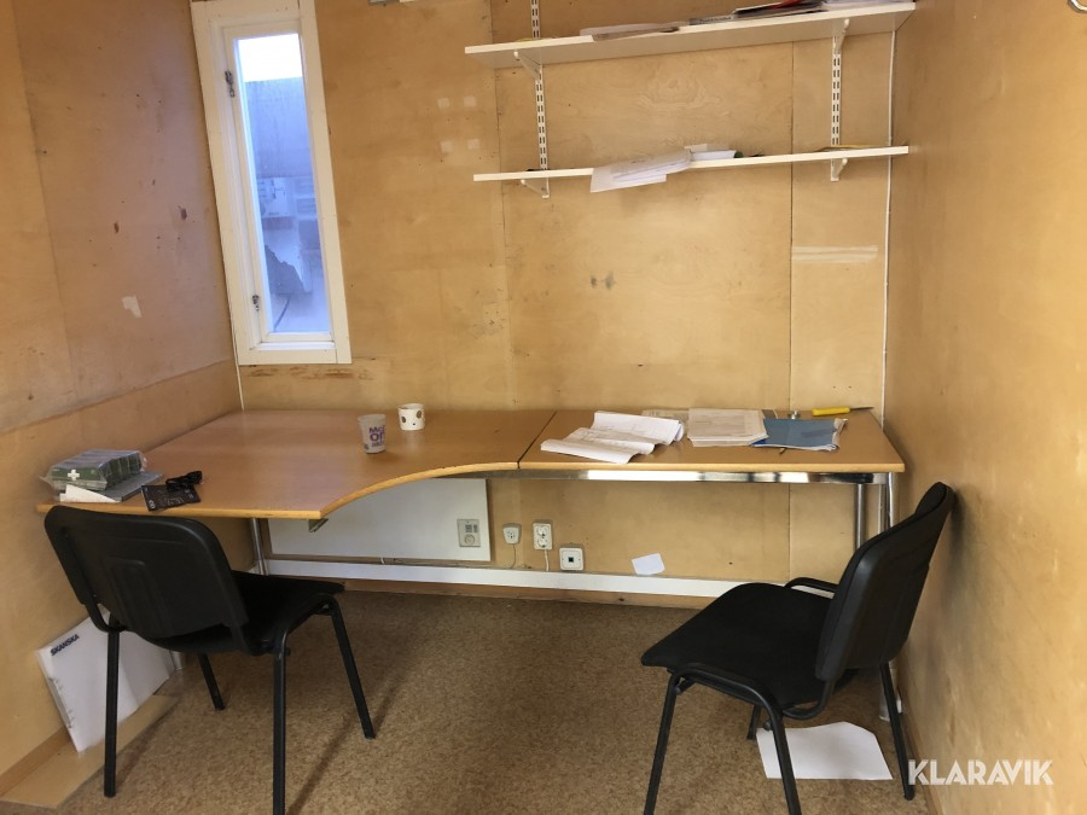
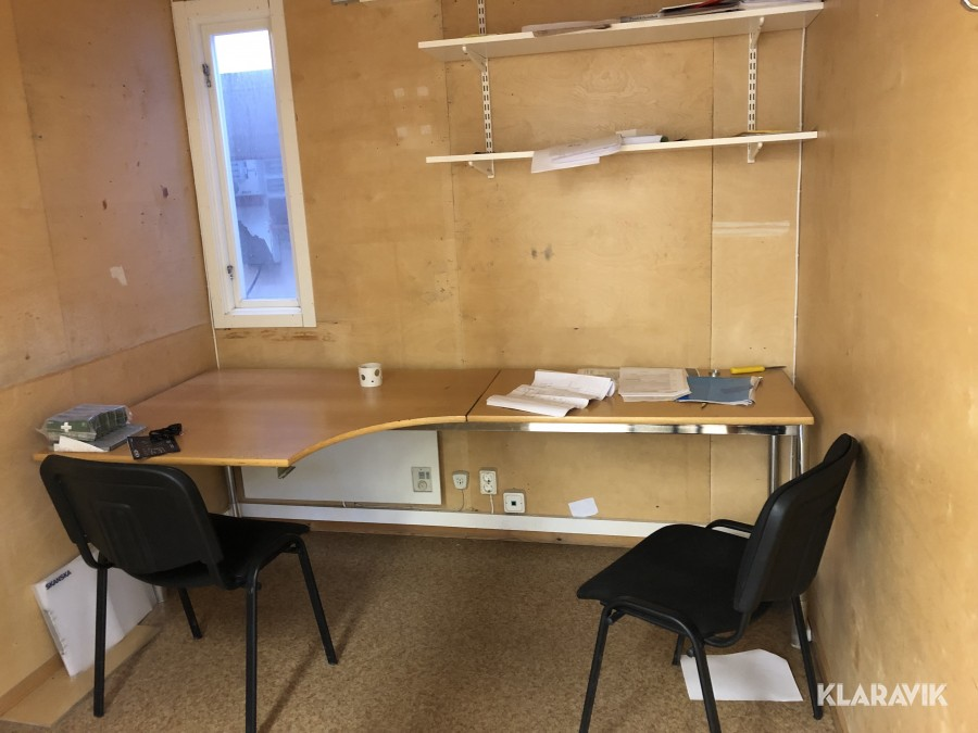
- cup [356,413,386,454]
